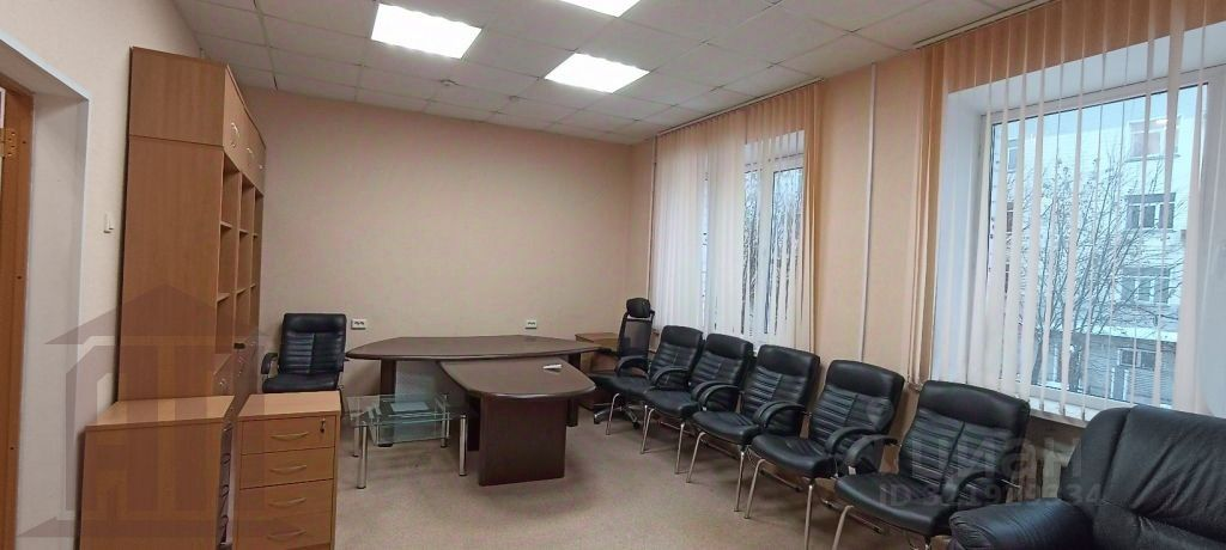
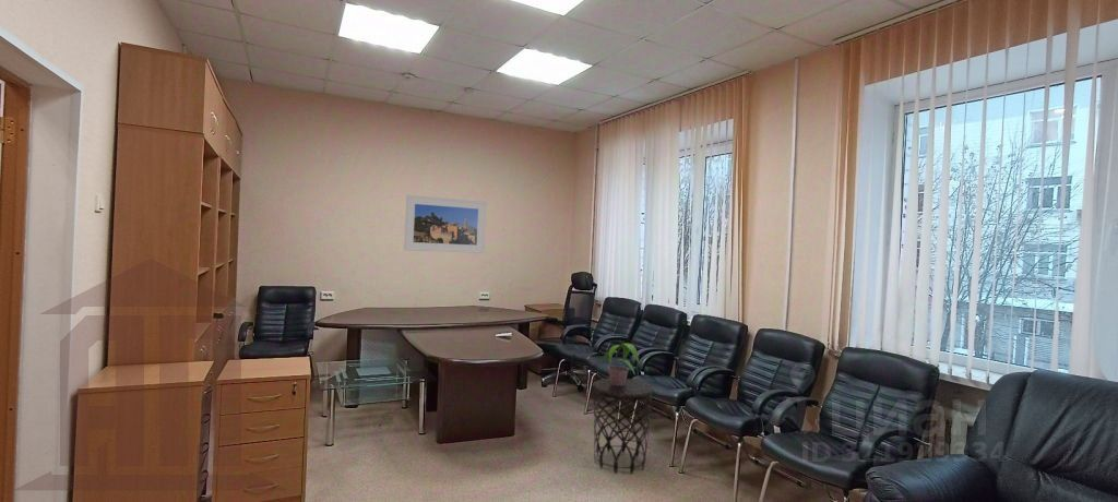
+ side table [593,376,654,475]
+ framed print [403,194,487,254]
+ potted plant [600,342,640,386]
